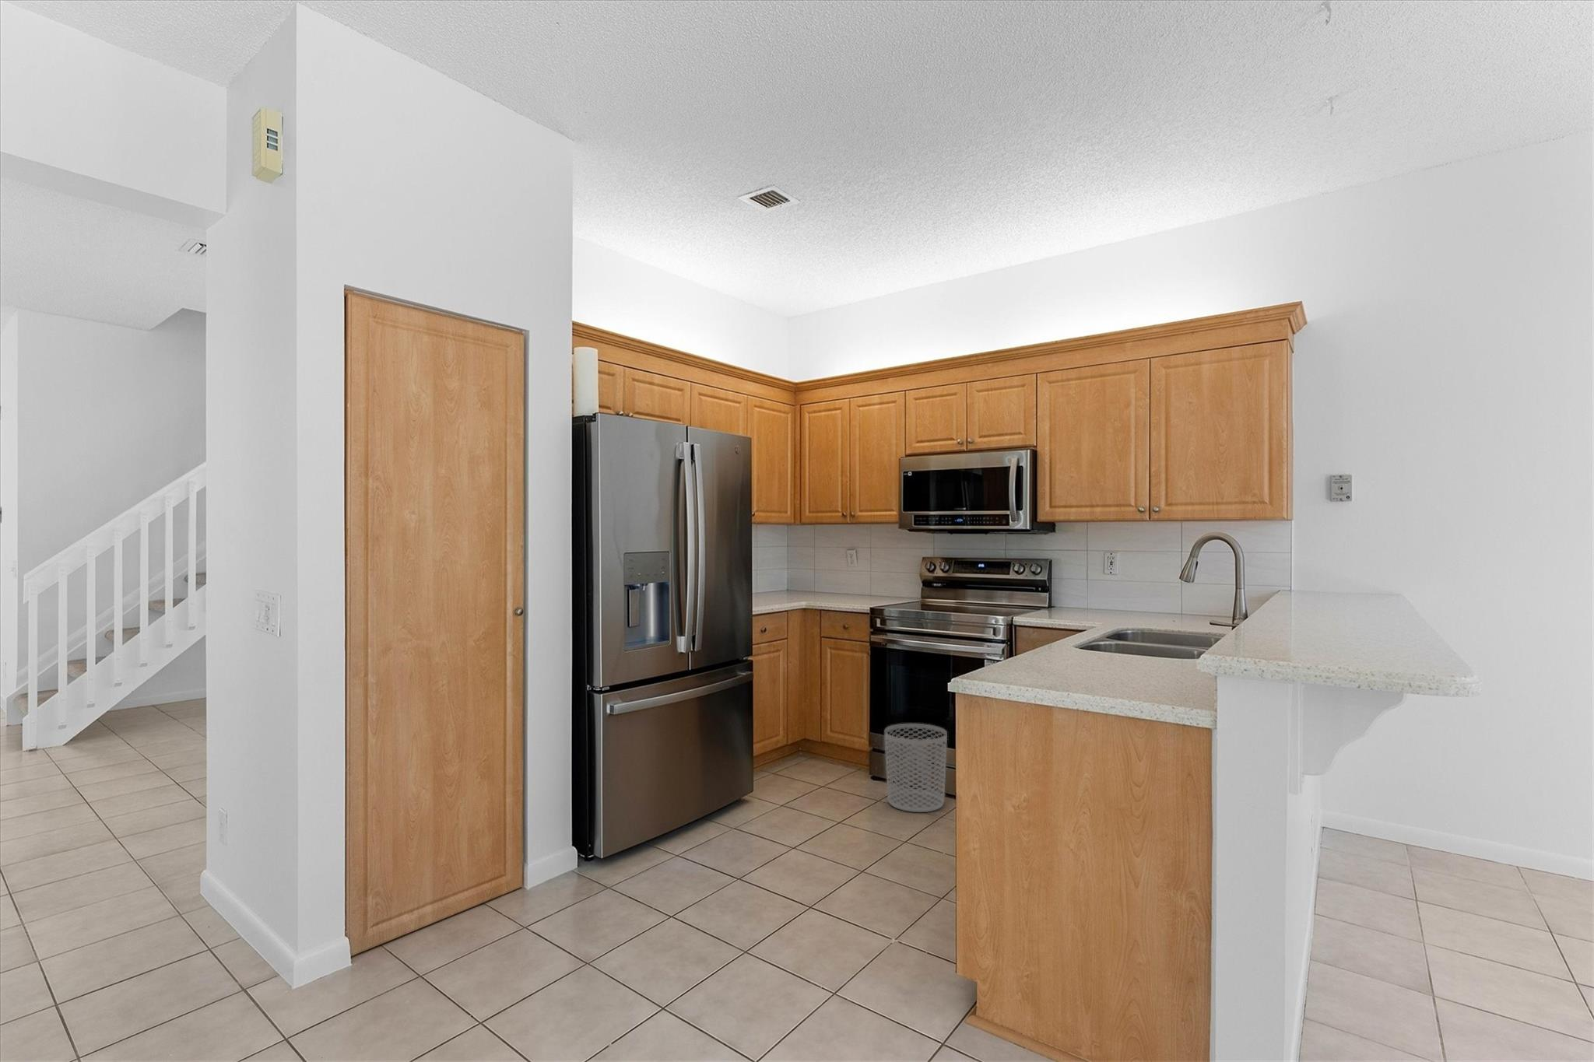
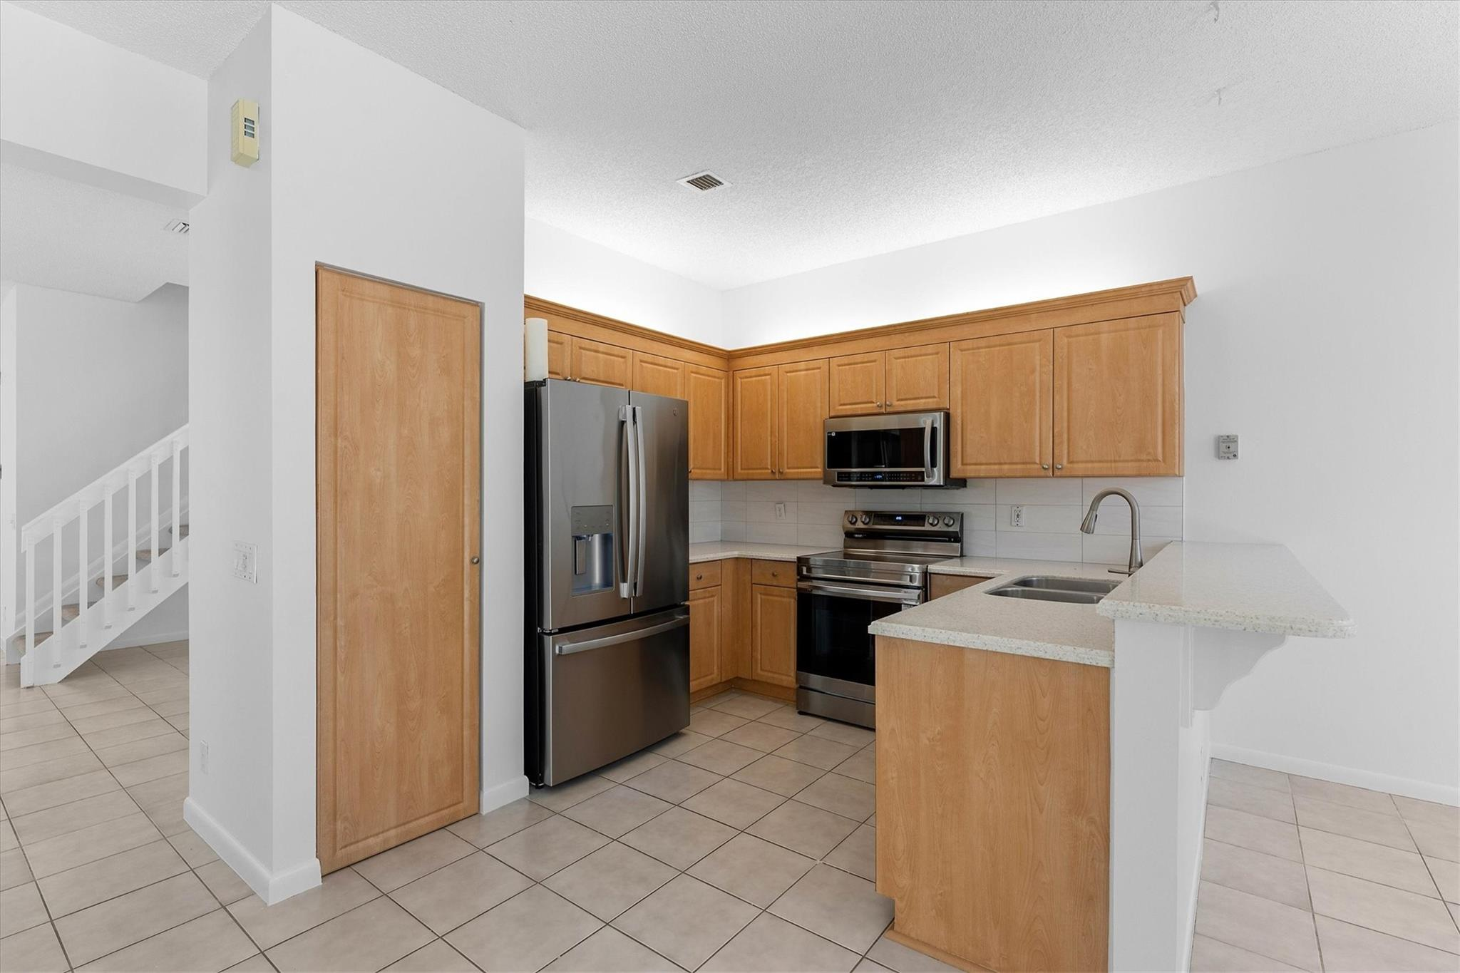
- waste bin [884,723,948,813]
